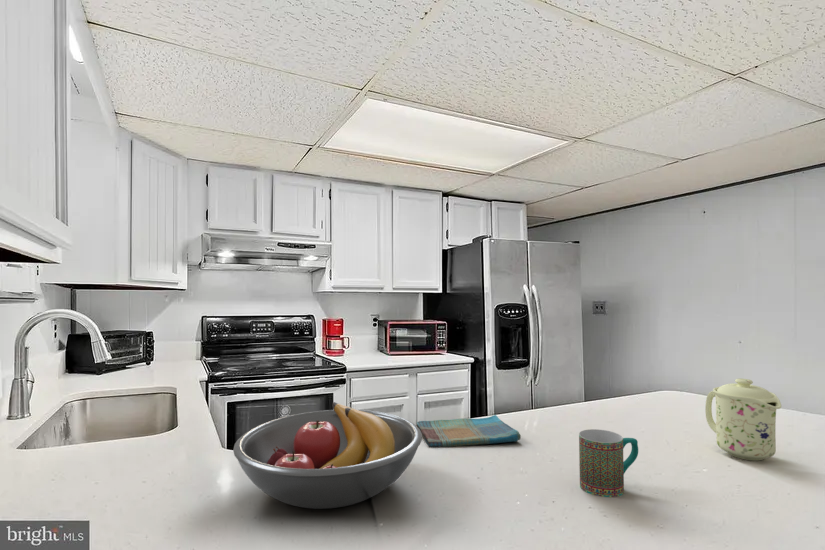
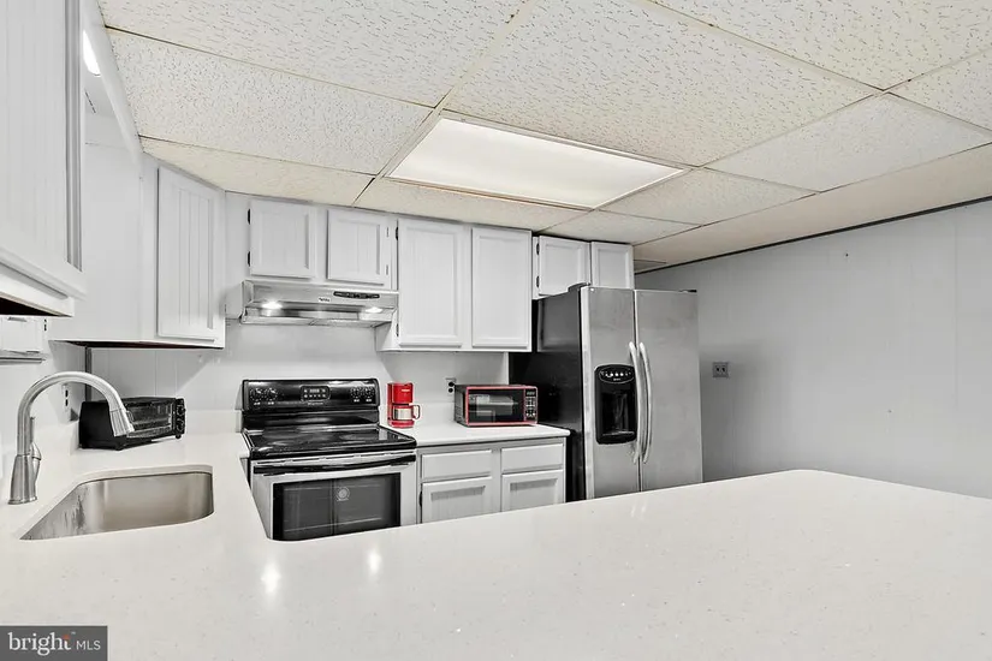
- mug [704,378,782,462]
- fruit bowl [232,401,423,510]
- mug [578,428,639,498]
- dish towel [416,414,522,448]
